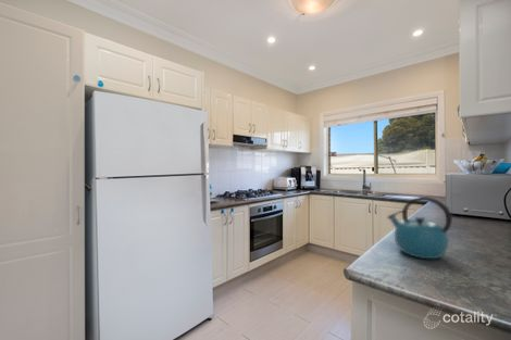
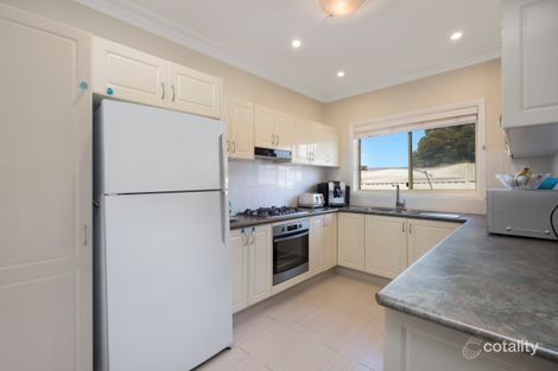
- kettle [386,196,453,260]
